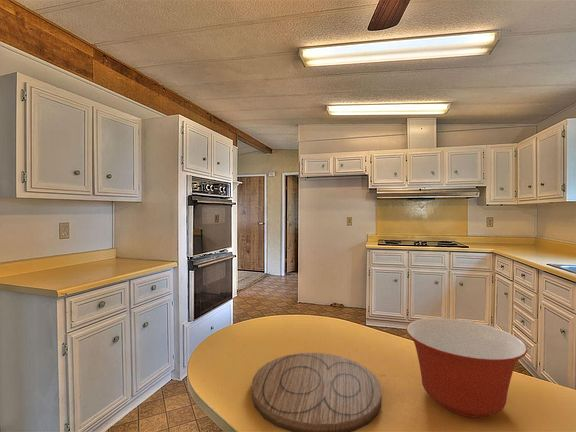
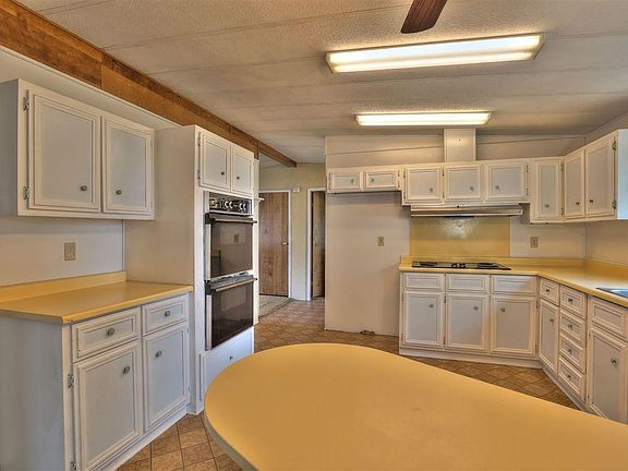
- mixing bowl [405,317,528,419]
- cutting board [251,352,383,432]
